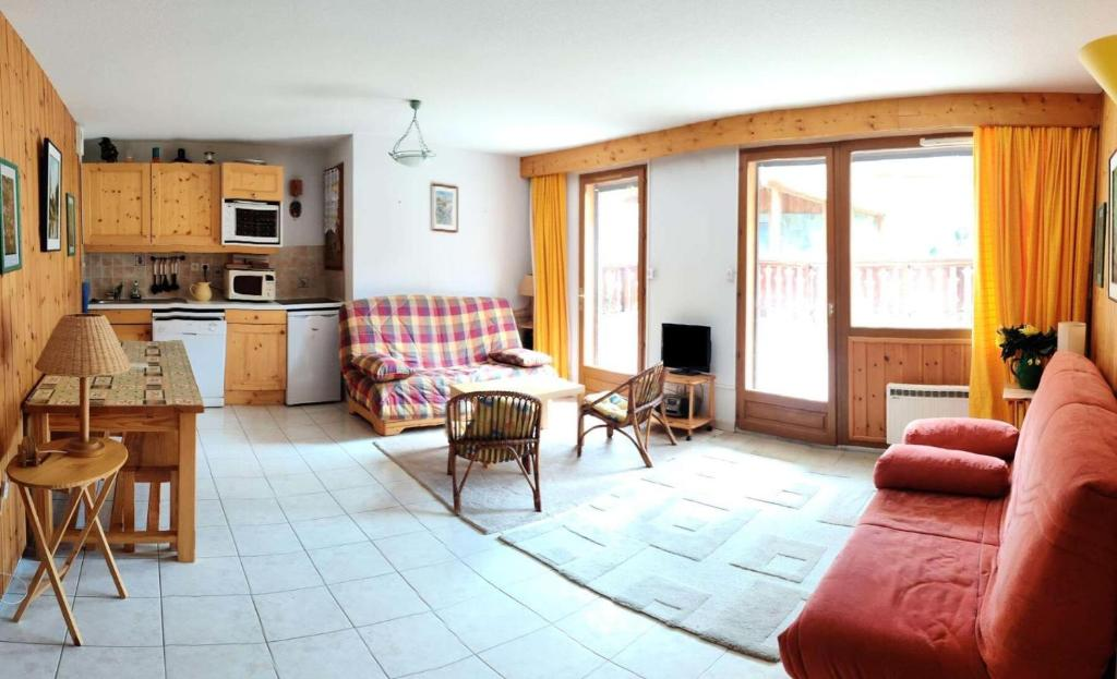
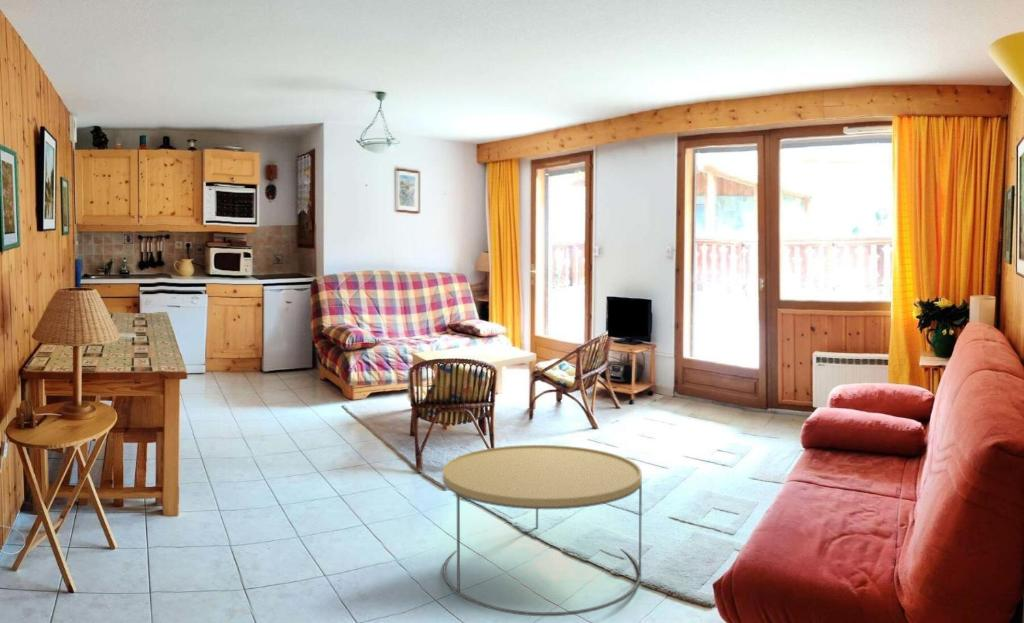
+ coffee table [442,444,643,617]
